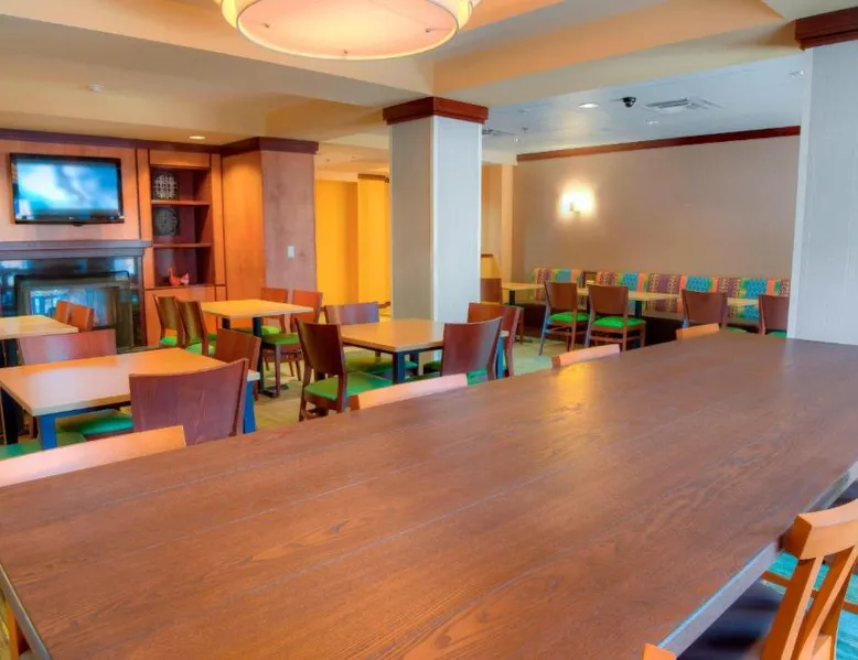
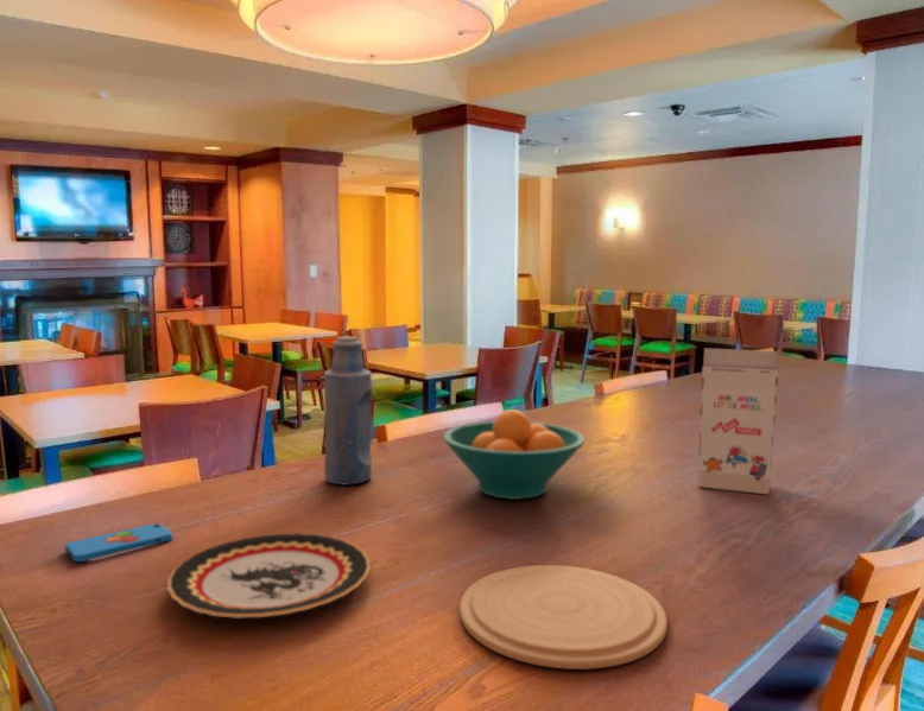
+ plate [458,564,669,671]
+ smartphone [64,522,173,563]
+ bottle [323,336,373,485]
+ plate [166,532,372,620]
+ fruit bowl [442,408,587,501]
+ gift box [697,347,779,495]
